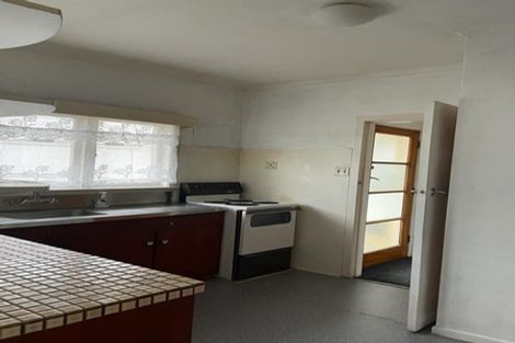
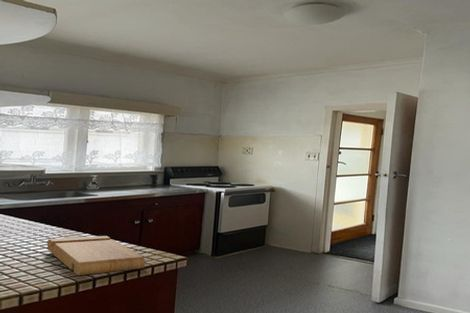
+ cutting board [46,235,146,276]
